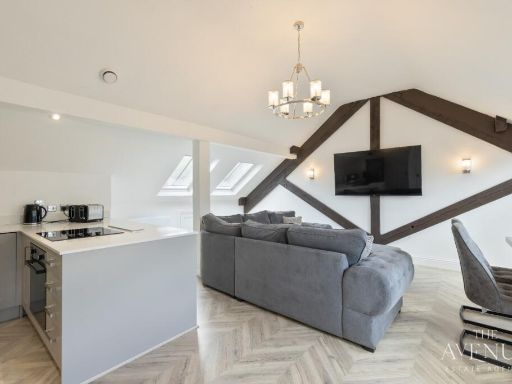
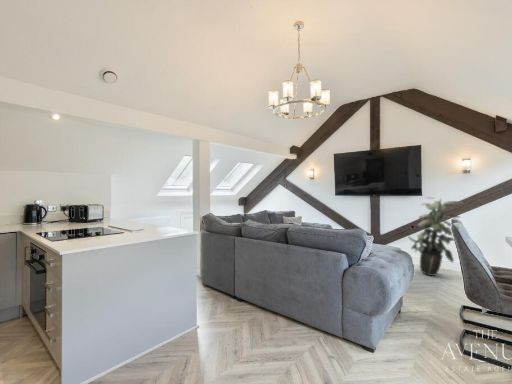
+ indoor plant [407,196,464,277]
